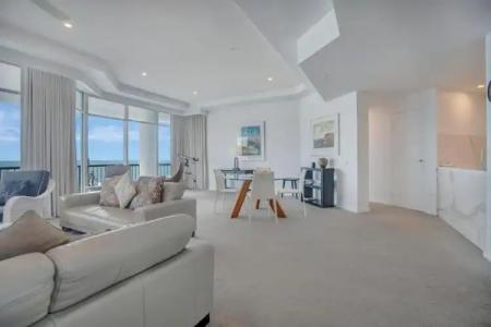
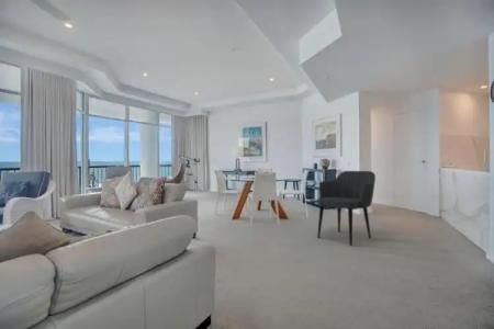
+ armchair [316,170,377,247]
